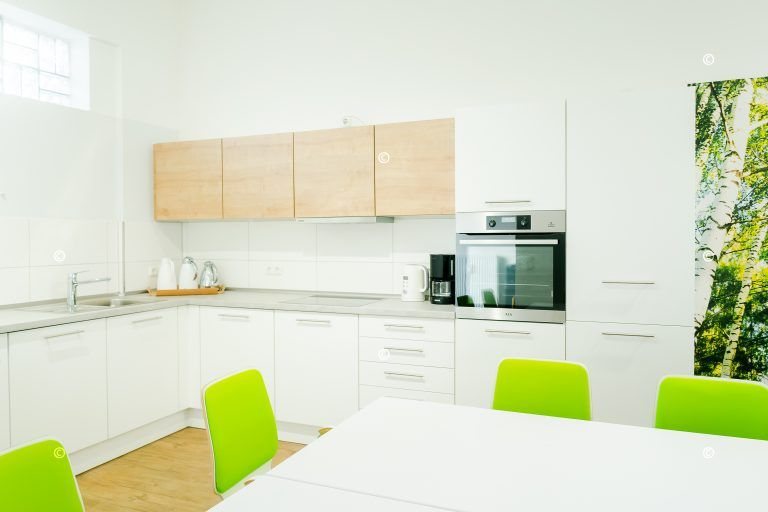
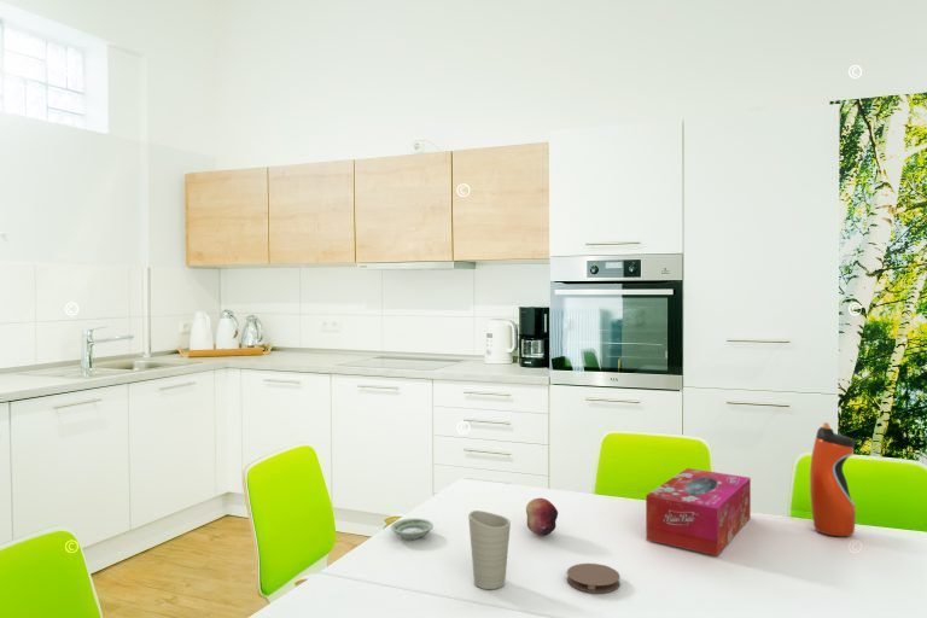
+ saucer [390,518,435,541]
+ water bottle [809,421,857,537]
+ coaster [566,562,622,594]
+ cup [467,509,512,590]
+ tissue box [645,467,752,556]
+ fruit [525,497,559,537]
